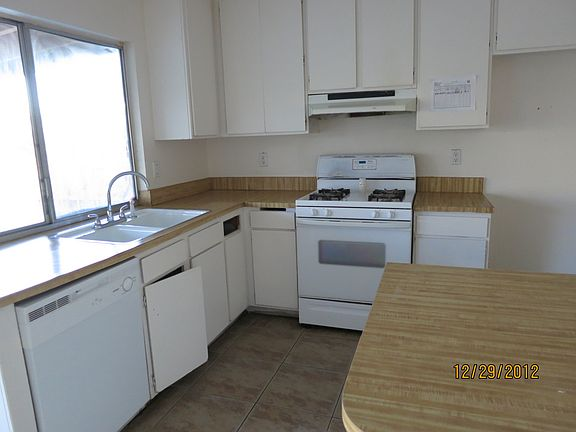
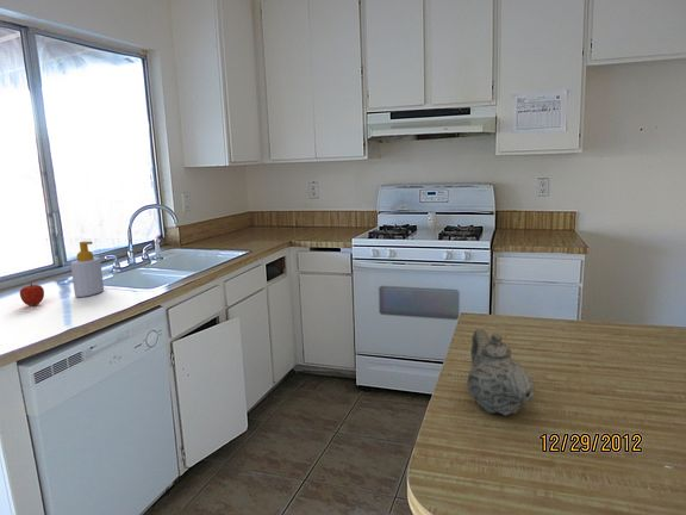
+ teapot [466,328,536,417]
+ soap bottle [69,241,105,298]
+ fruit [19,283,45,306]
